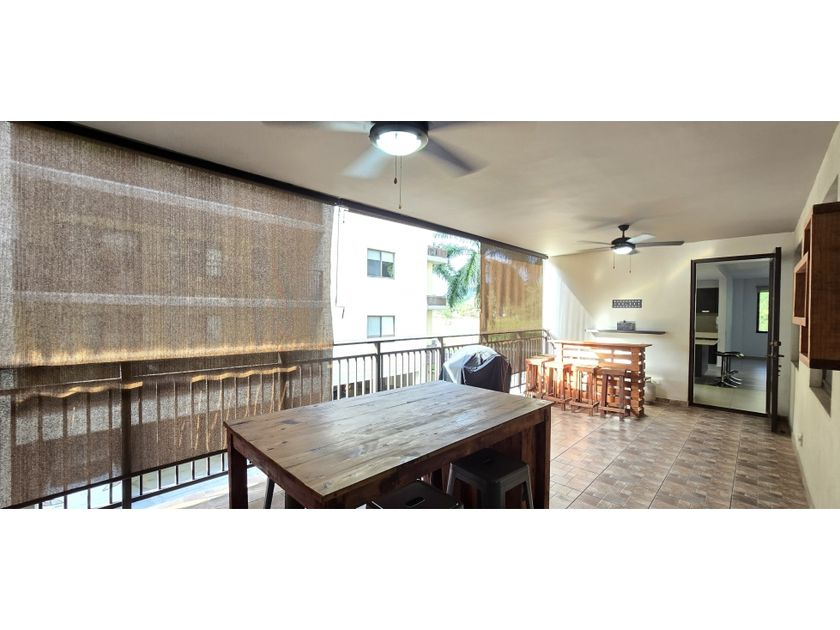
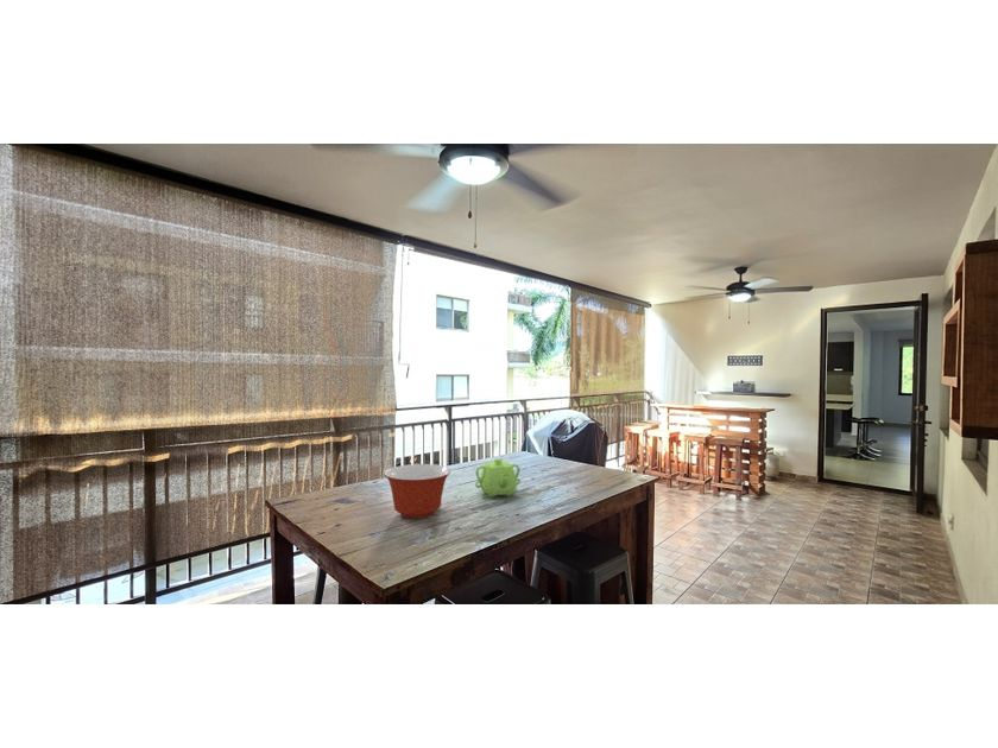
+ teapot [474,457,522,499]
+ mixing bowl [383,463,451,520]
